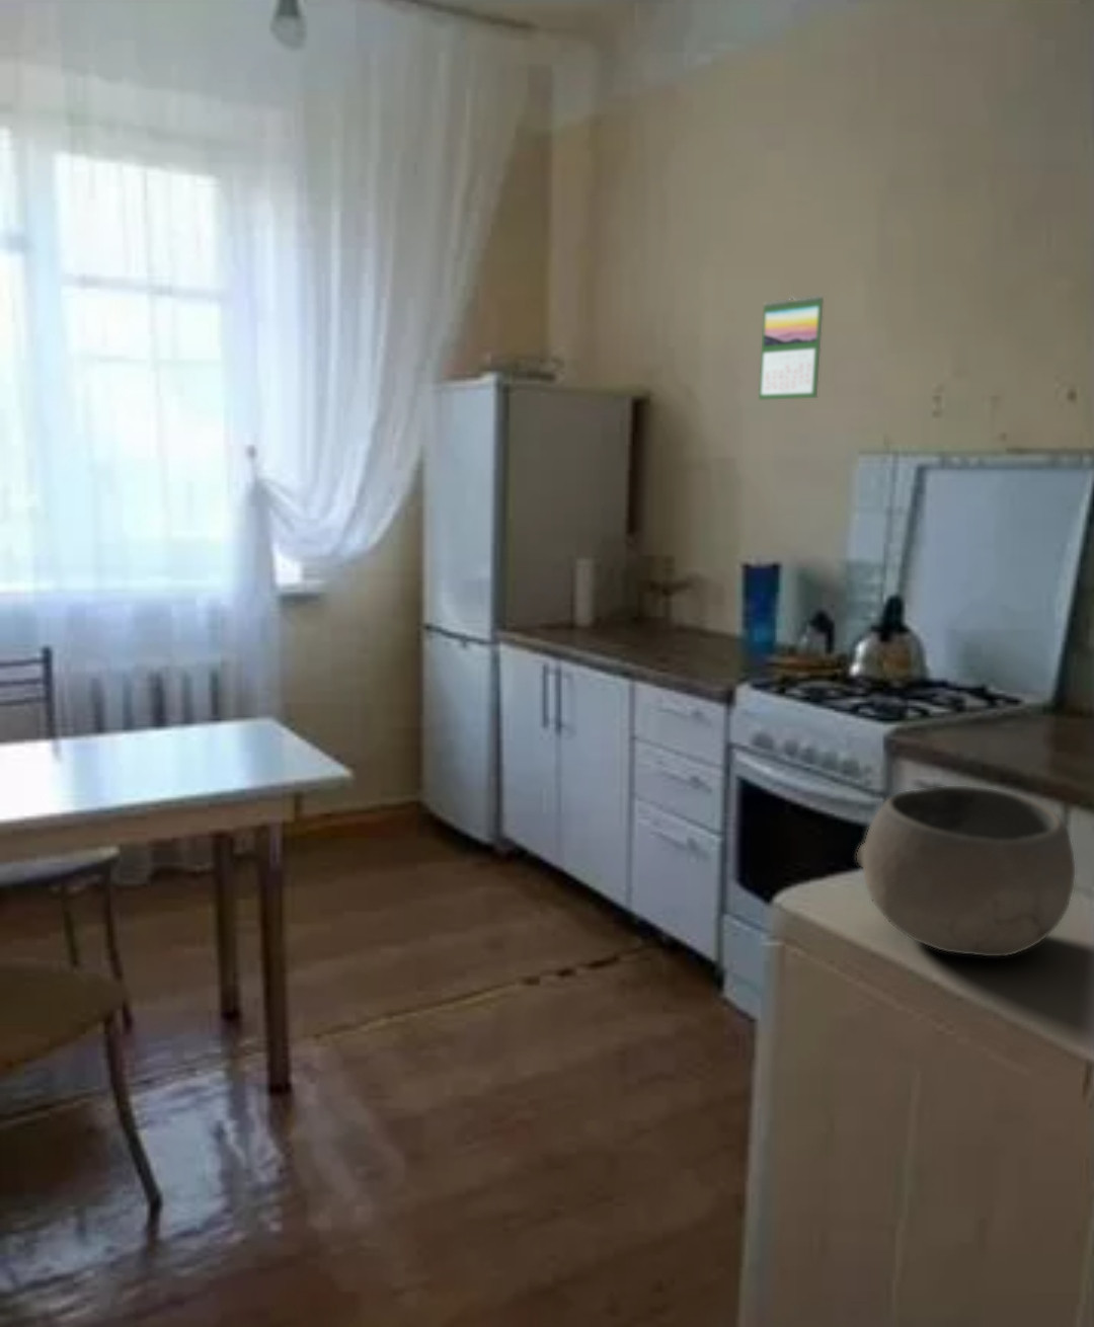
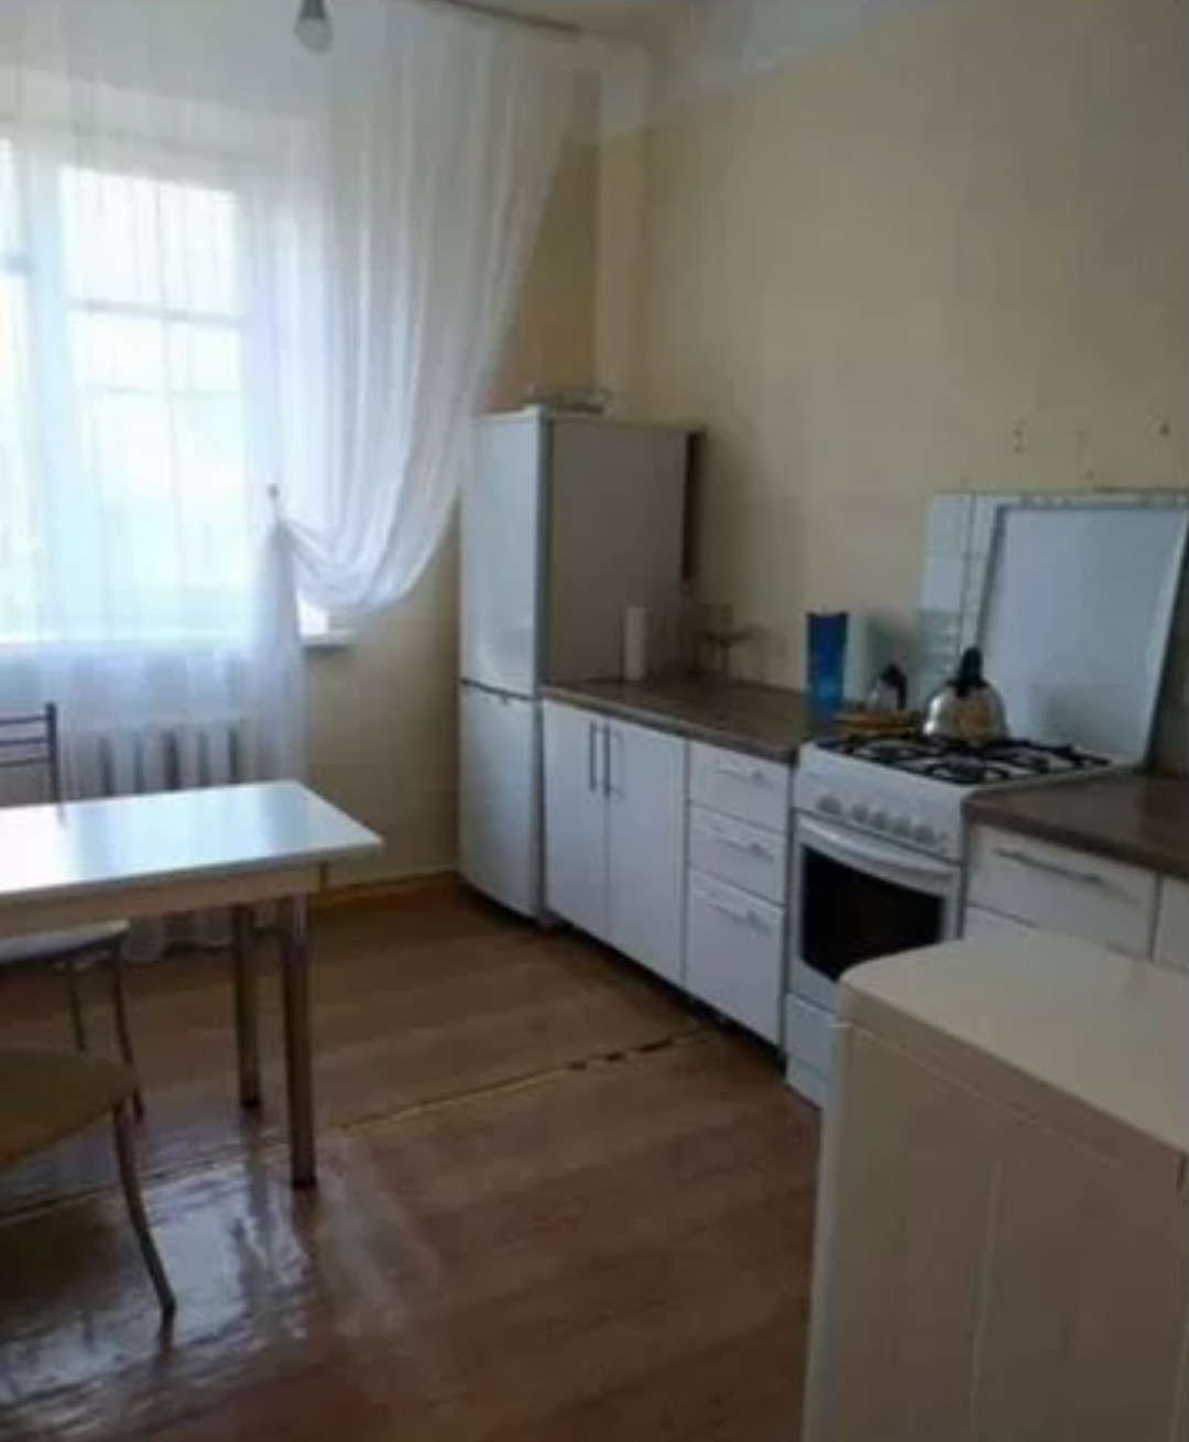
- calendar [758,294,824,400]
- bowl [856,785,1075,958]
